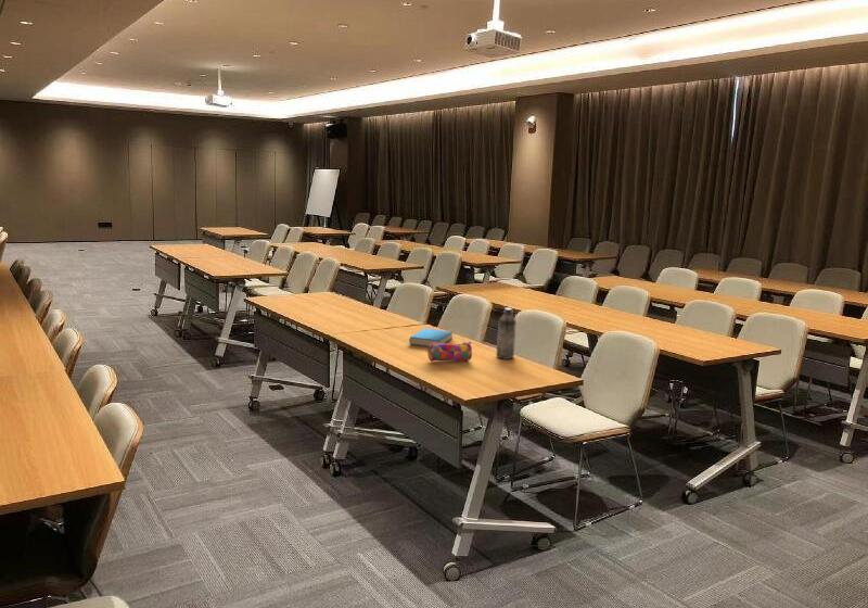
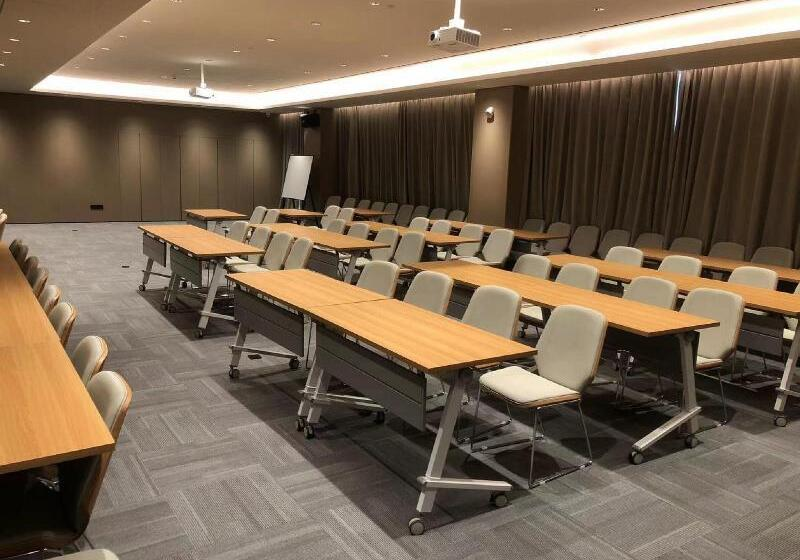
- pencil case [426,341,473,363]
- book [408,328,454,347]
- water bottle [496,307,518,360]
